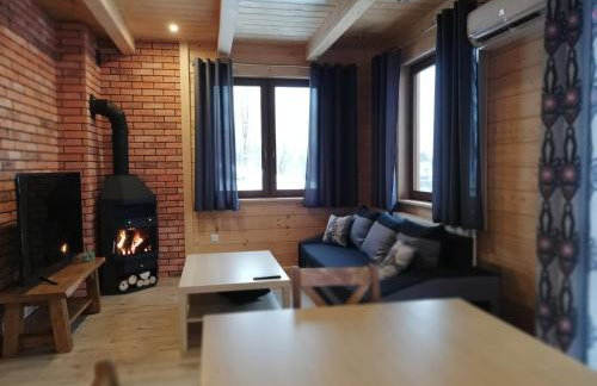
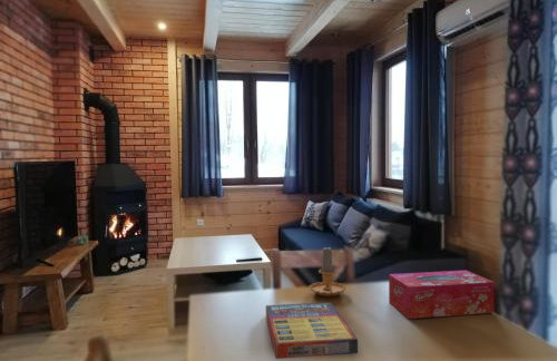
+ tissue box [388,270,495,320]
+ game compilation box [265,301,359,360]
+ candle [307,245,348,297]
